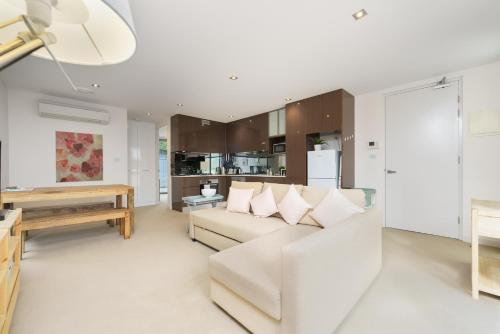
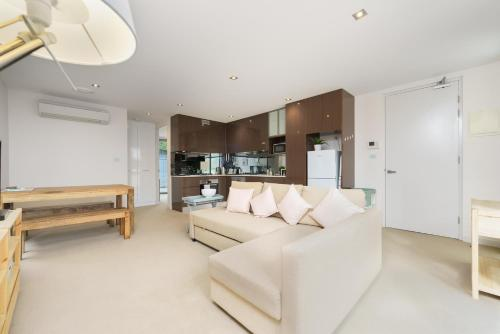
- wall art [54,130,104,184]
